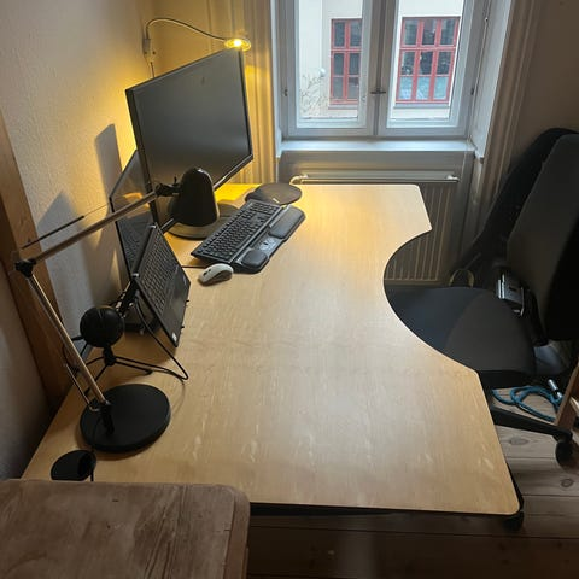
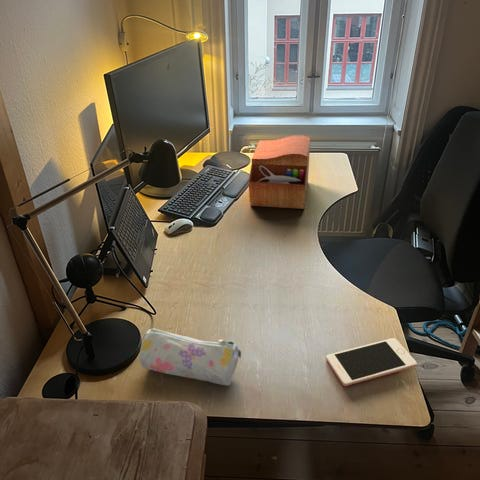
+ pencil case [139,327,242,386]
+ cell phone [325,337,418,387]
+ sewing box [247,134,311,210]
